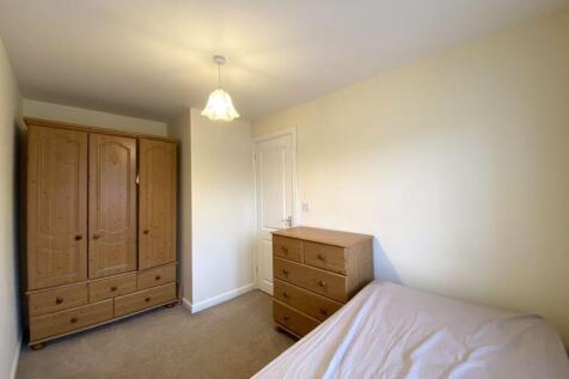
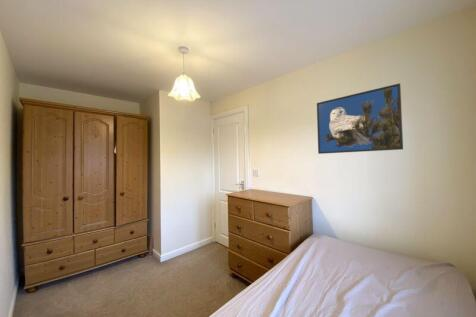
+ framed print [316,82,404,155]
